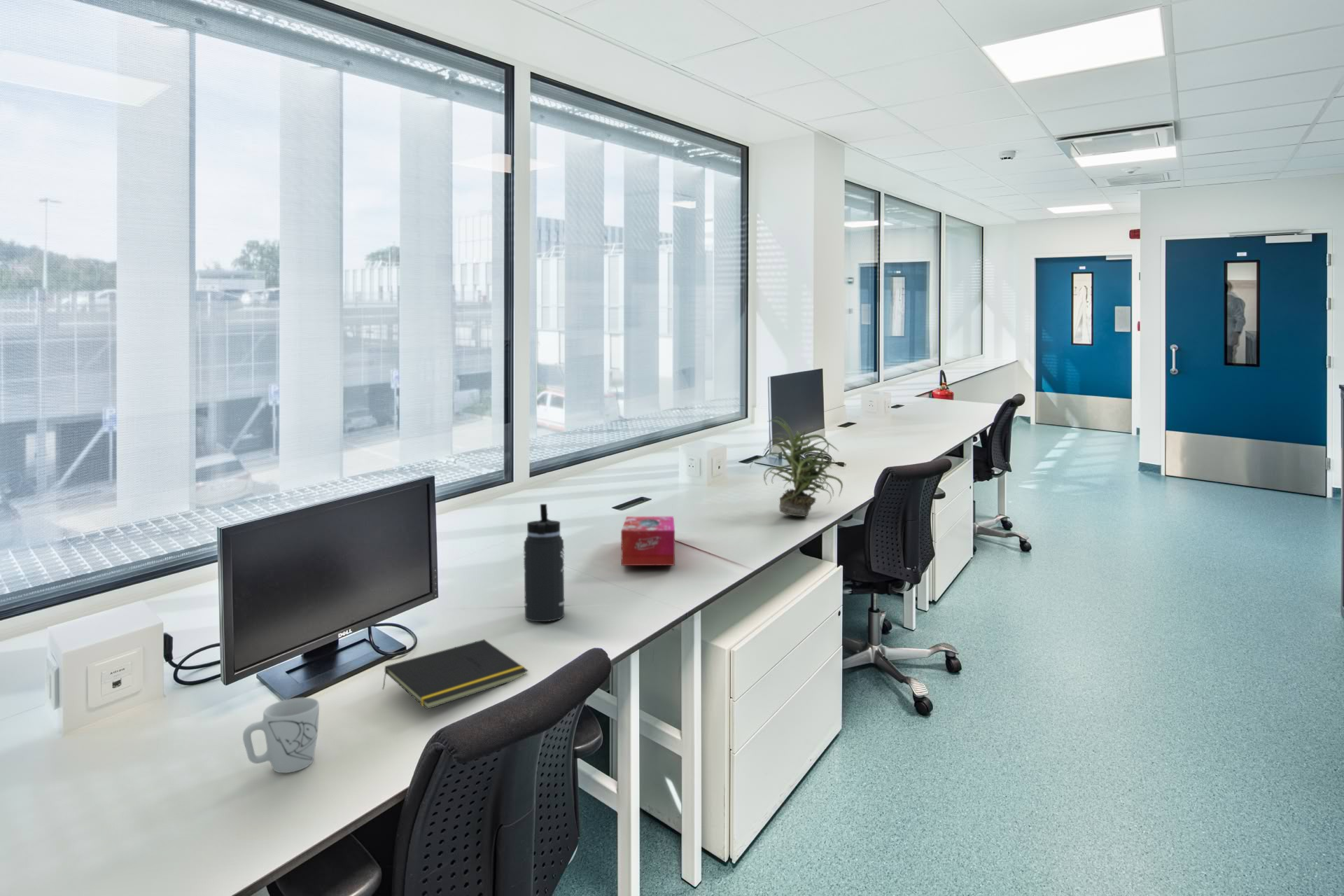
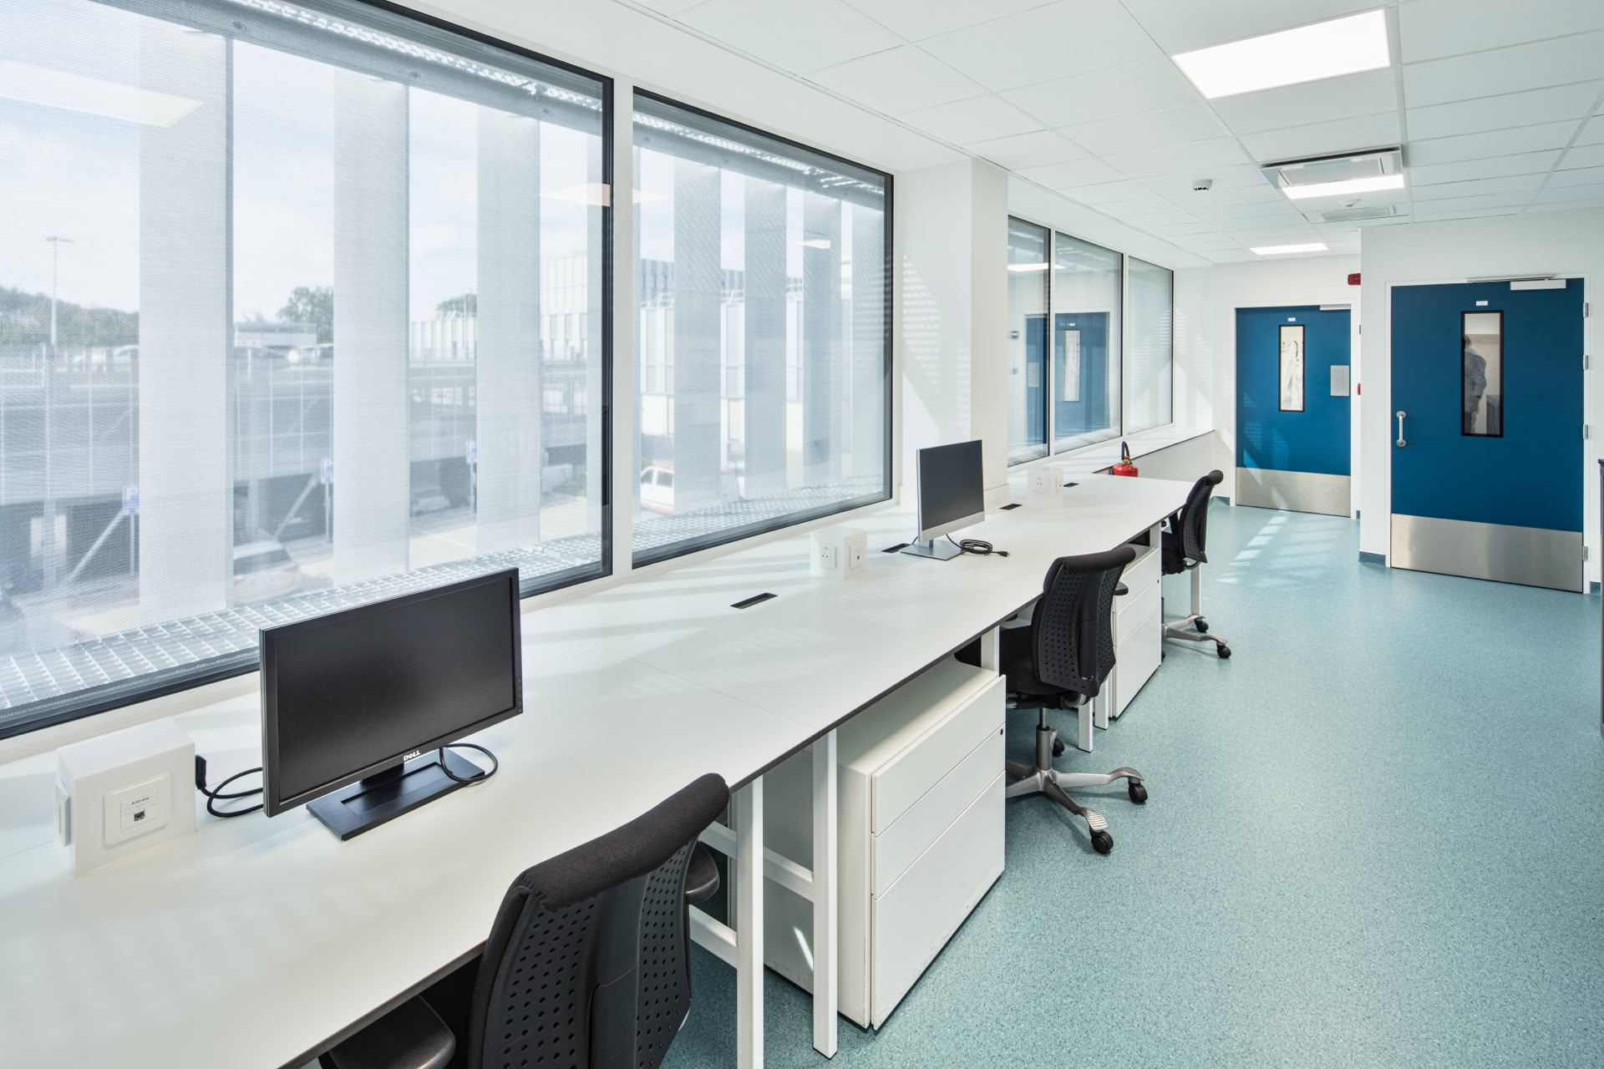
- thermos bottle [523,503,566,622]
- notepad [381,639,528,710]
- tissue box [620,516,675,566]
- mug [242,697,320,773]
- potted plant [749,416,844,517]
